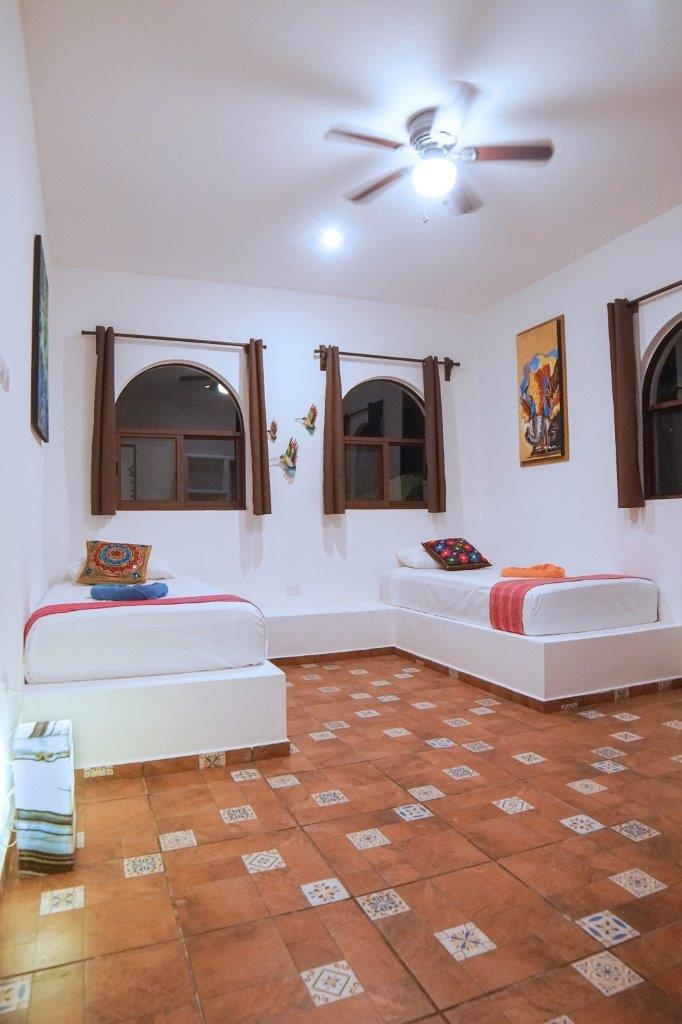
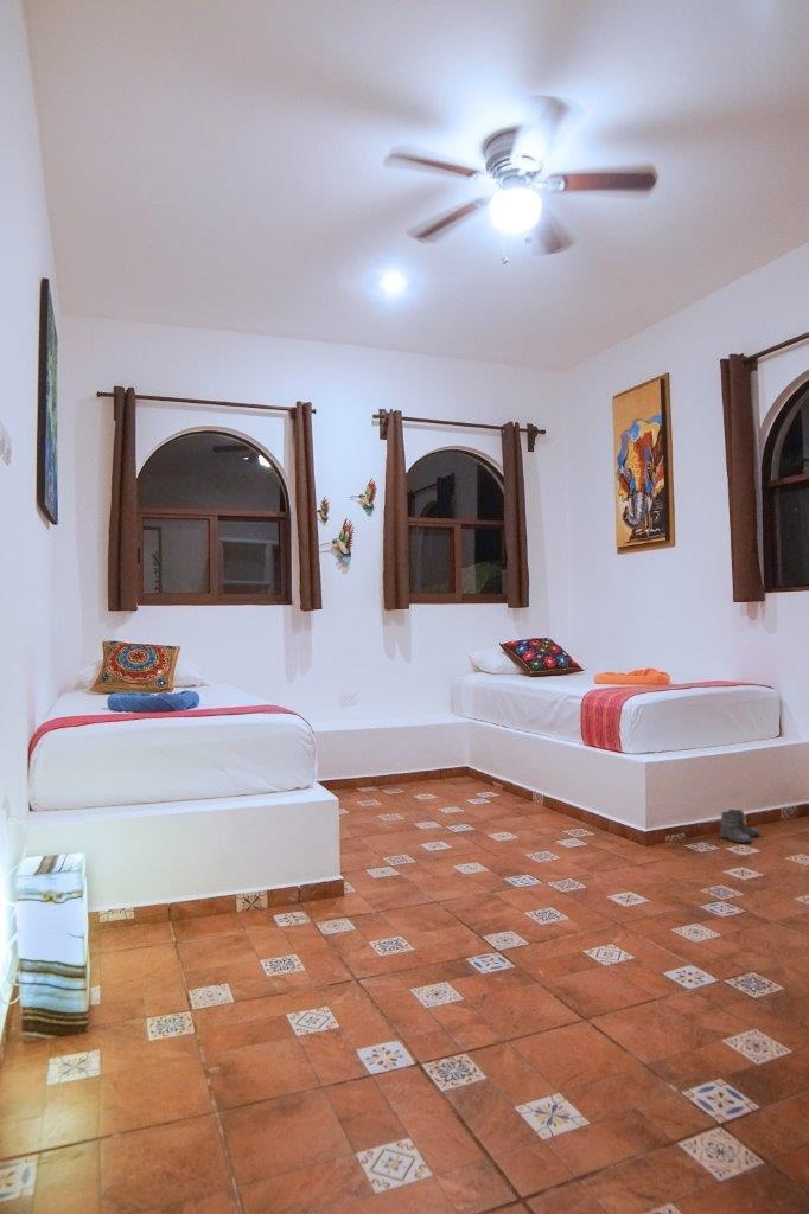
+ boots [719,809,760,844]
